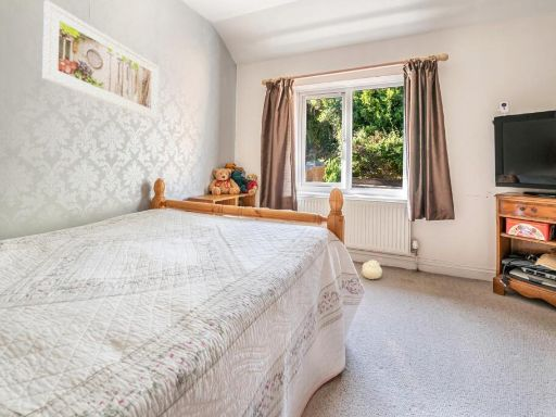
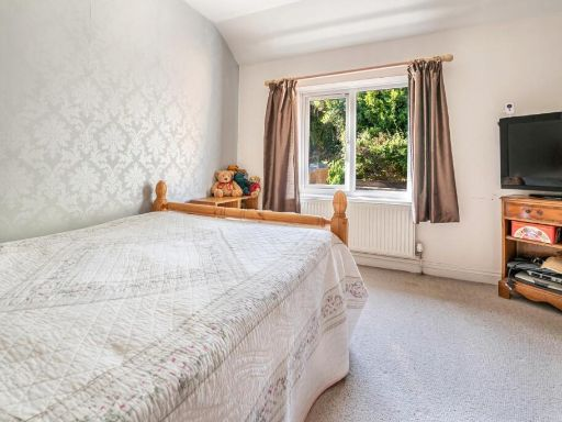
- plush toy [361,256,384,280]
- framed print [41,0,160,122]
